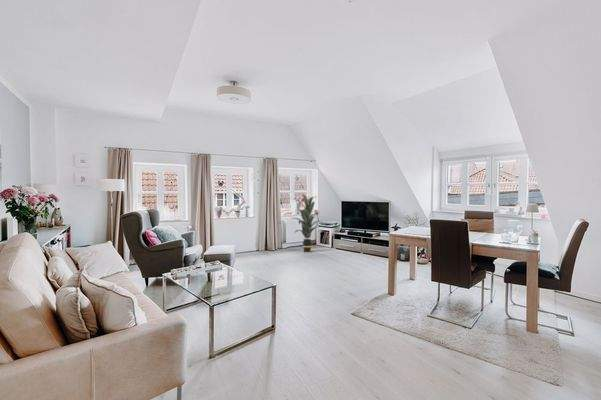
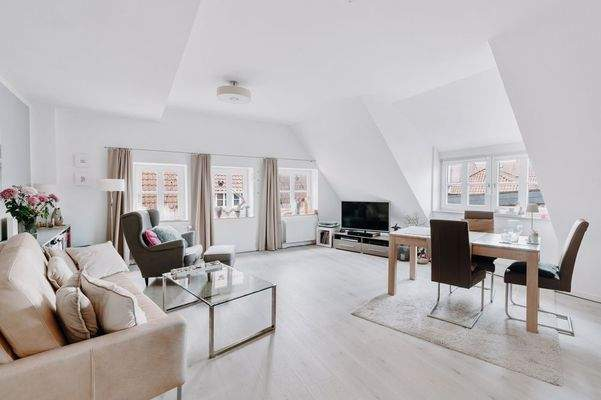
- indoor plant [290,193,325,253]
